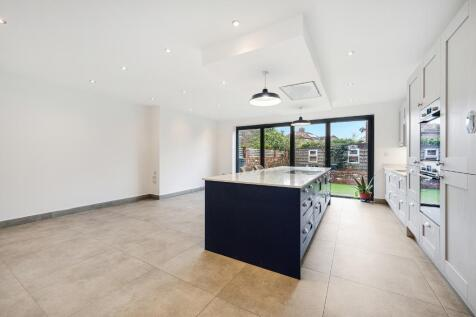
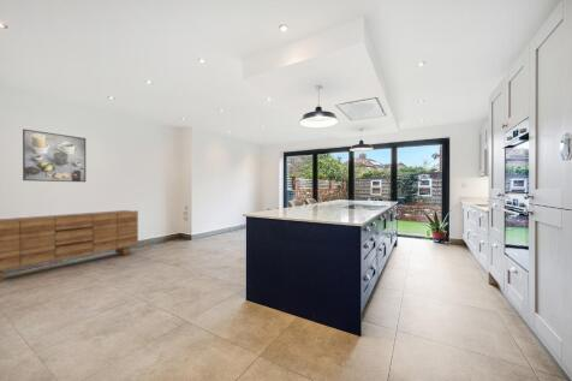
+ sideboard [0,209,139,282]
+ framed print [22,127,87,183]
